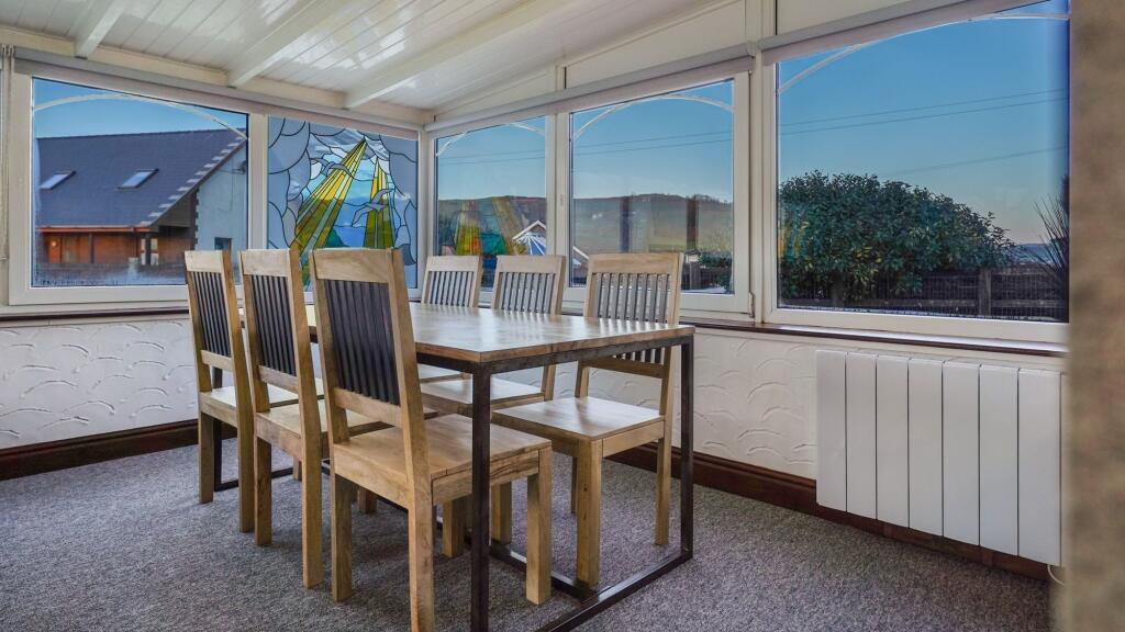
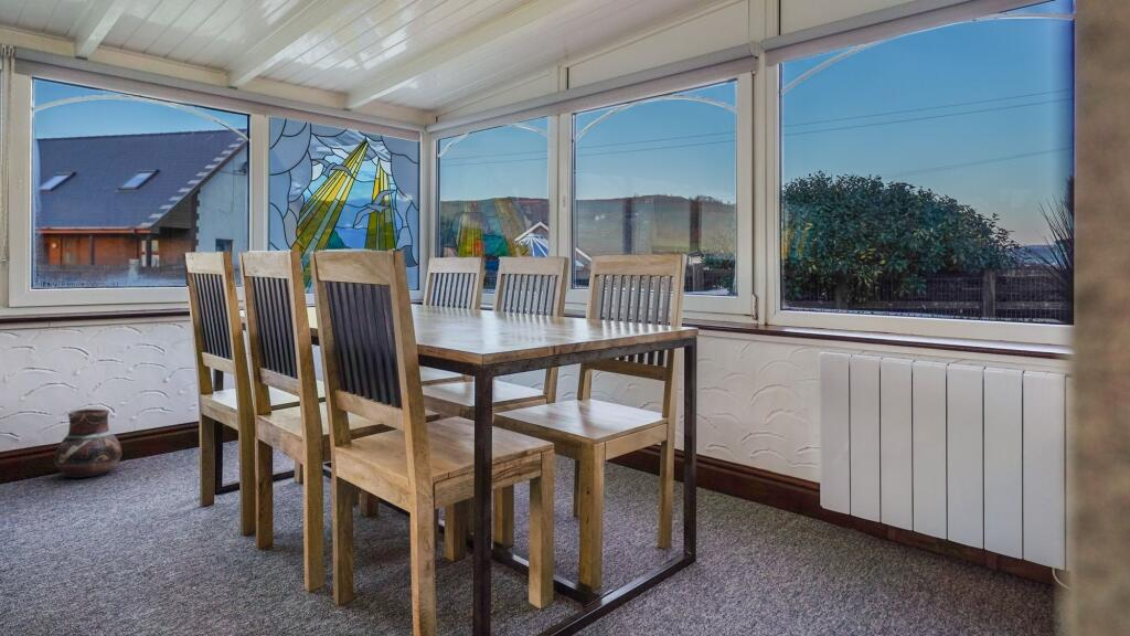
+ ceramic pot [53,407,122,479]
